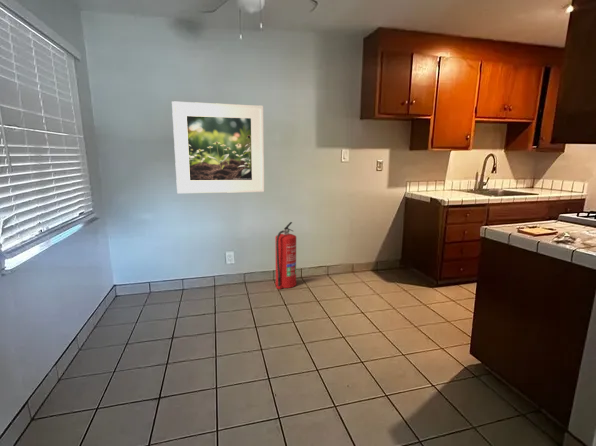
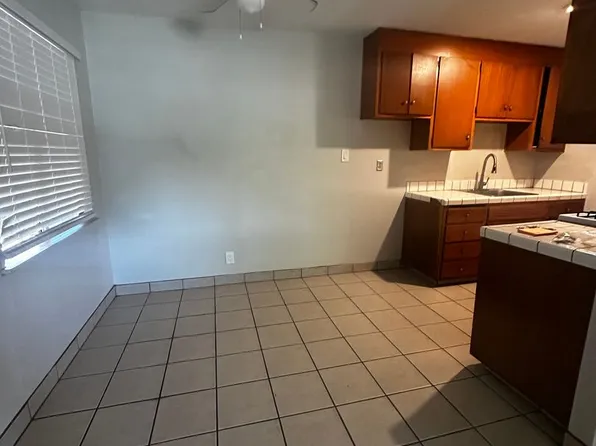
- fire extinguisher [274,221,297,290]
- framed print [171,100,265,194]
